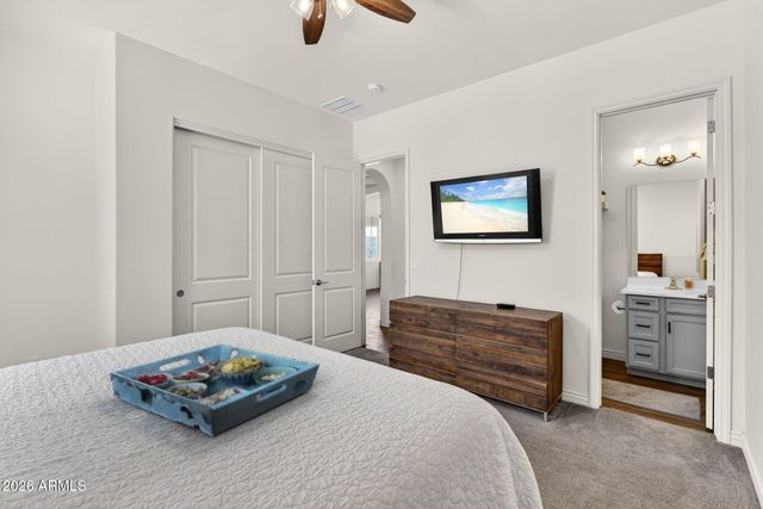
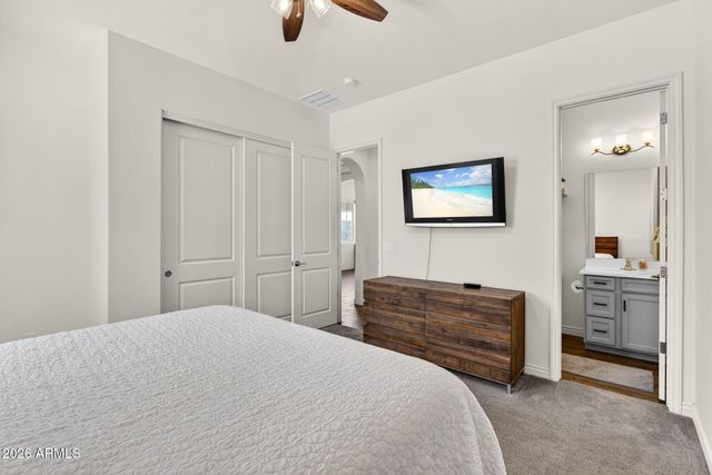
- serving tray [108,343,321,437]
